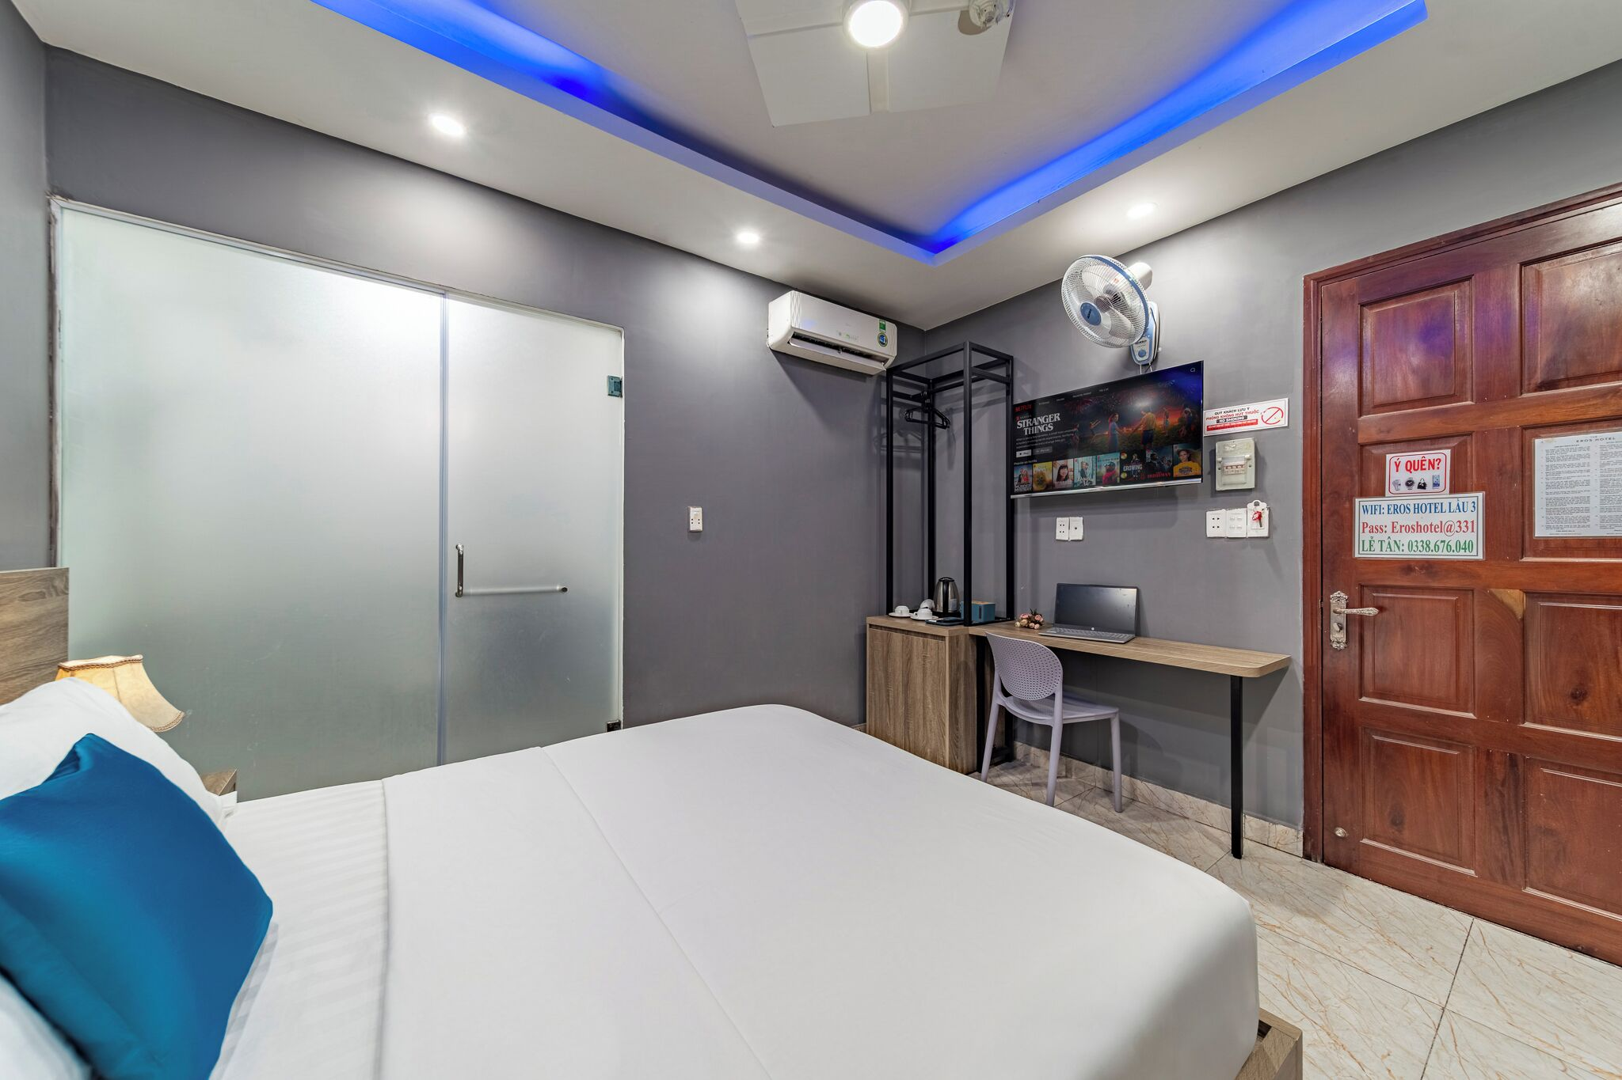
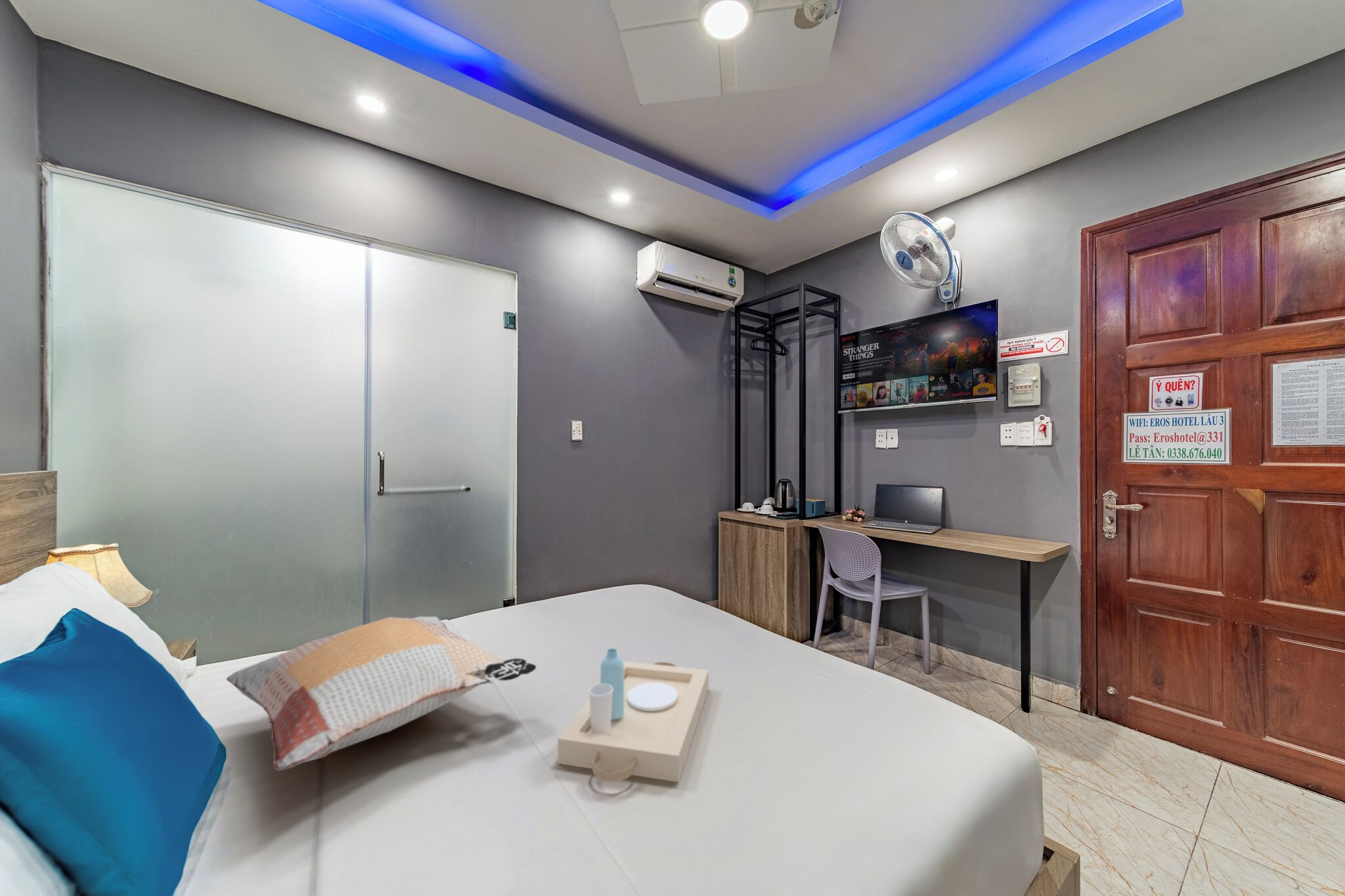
+ decorative pillow [226,616,537,771]
+ serving tray [557,648,709,783]
